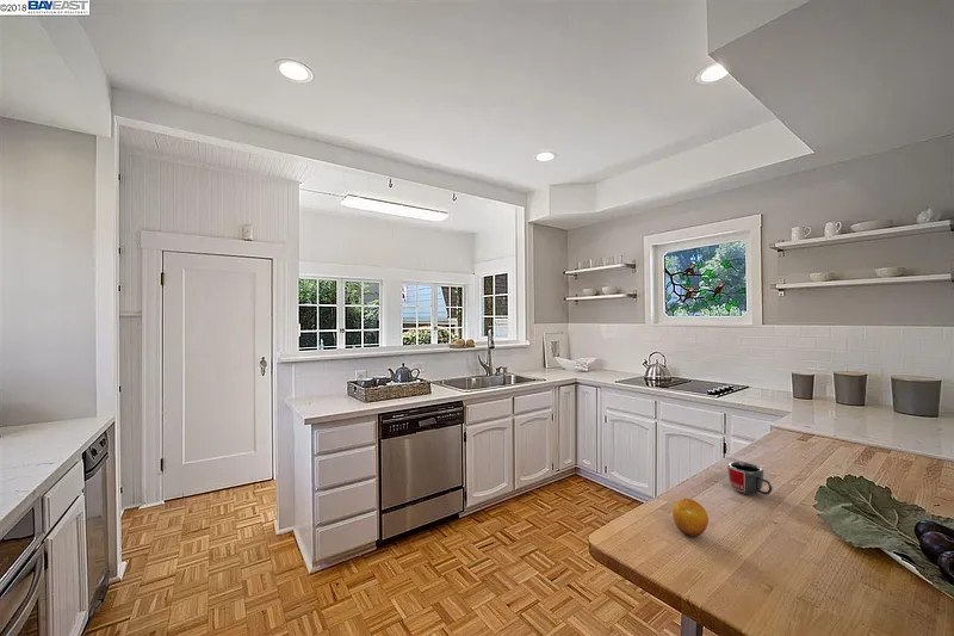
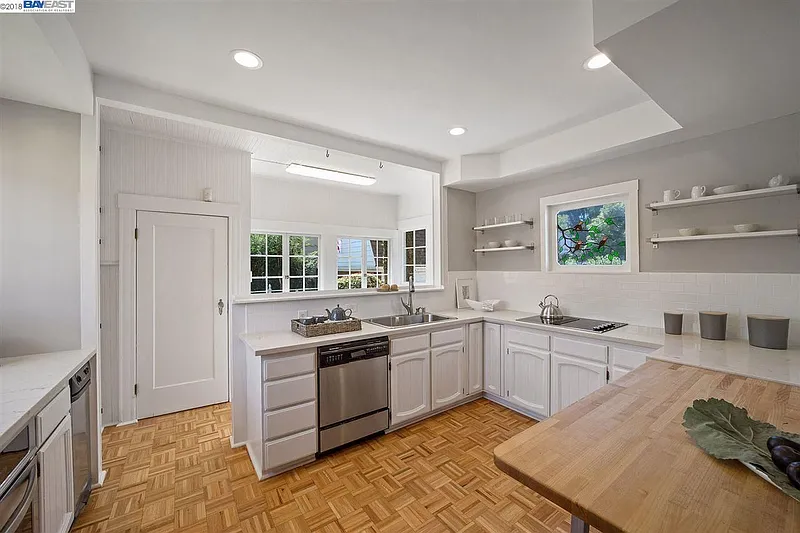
- mug [726,461,774,496]
- fruit [671,498,710,538]
